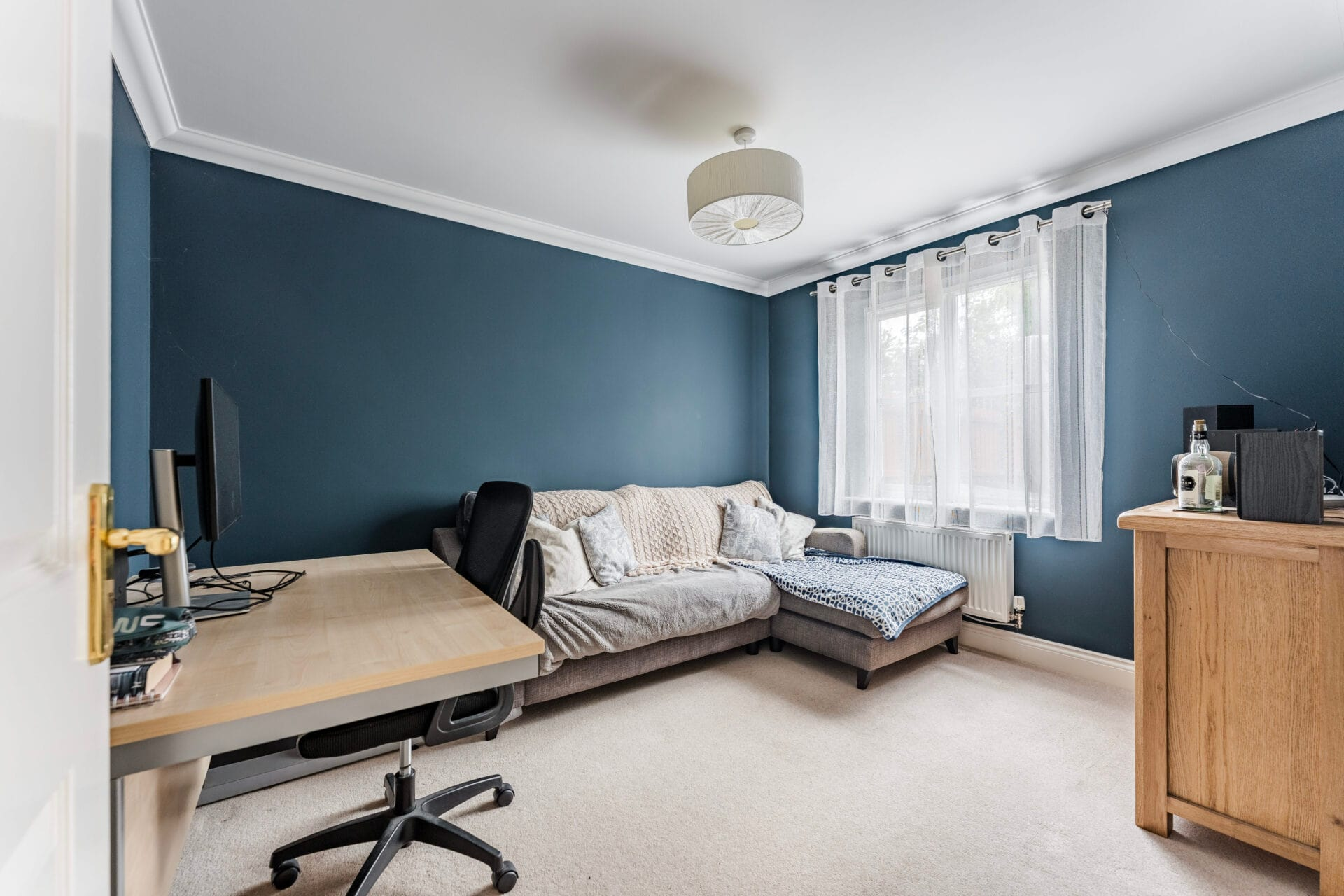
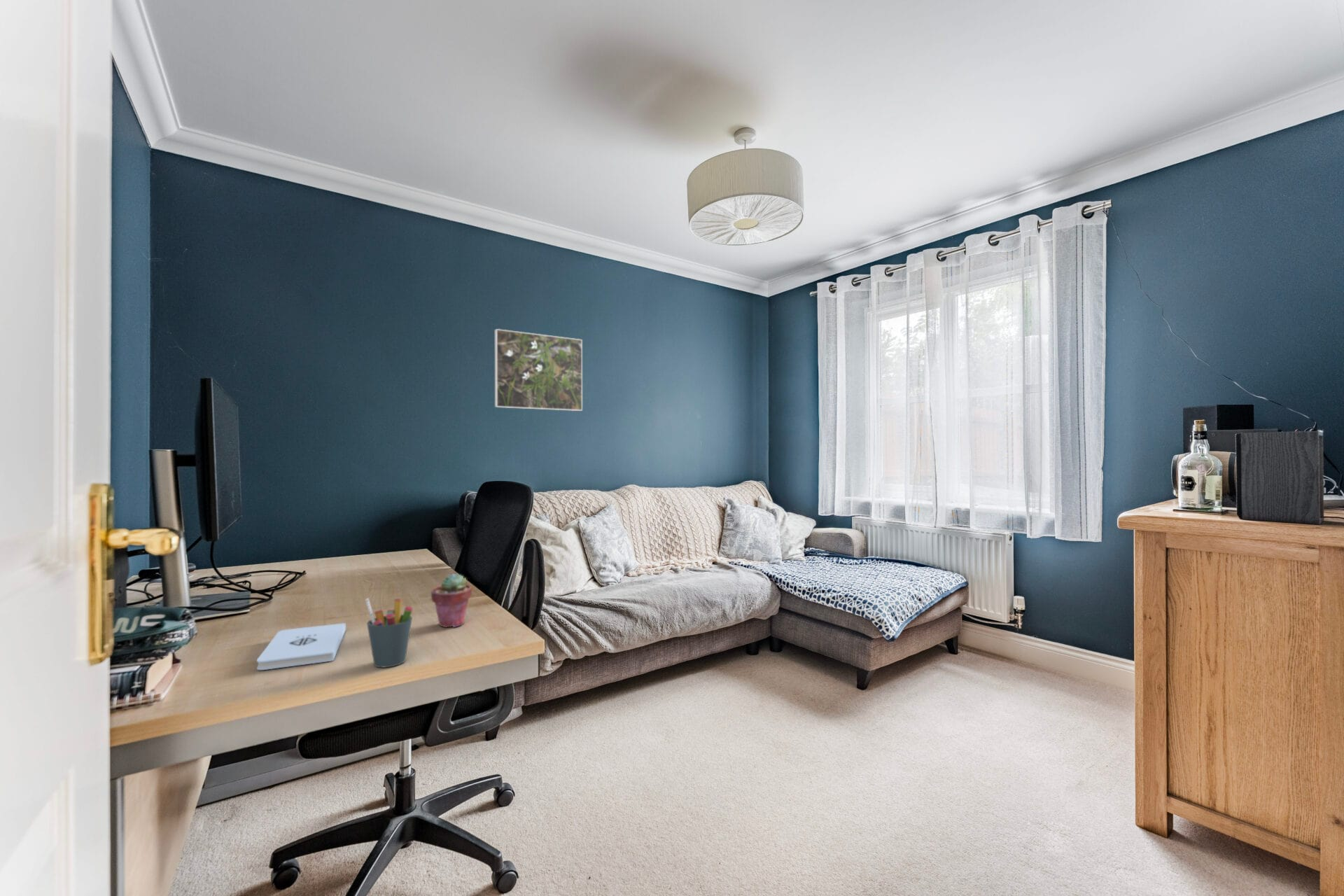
+ potted succulent [430,573,472,628]
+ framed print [494,328,583,412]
+ notepad [256,622,346,671]
+ pen holder [364,597,414,668]
